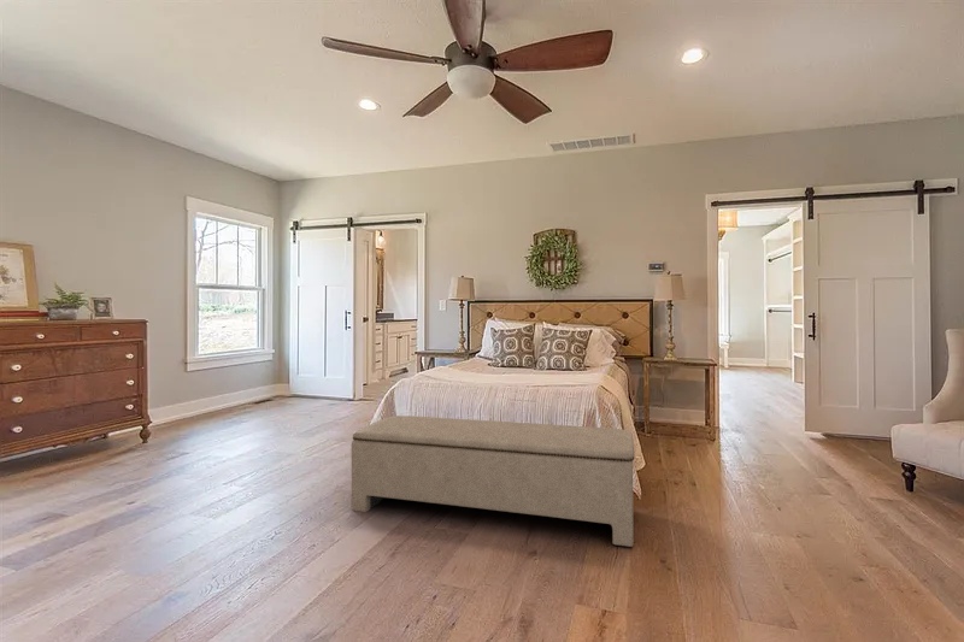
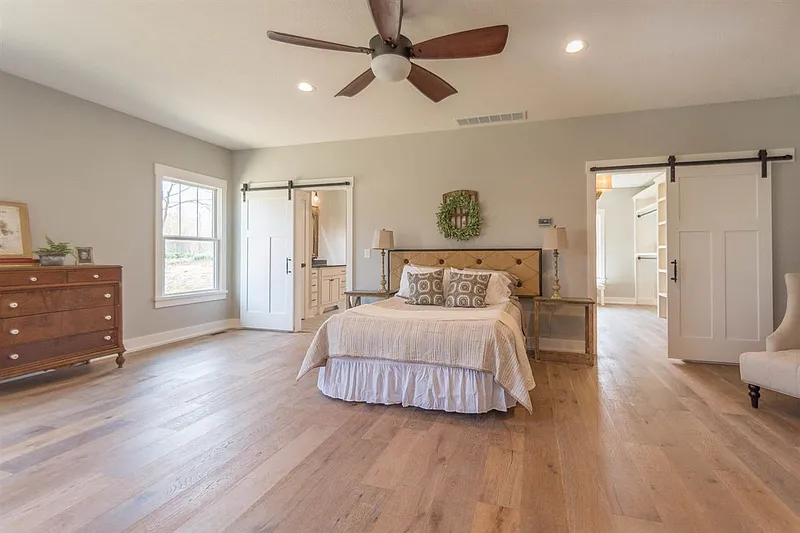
- bench [351,414,635,548]
